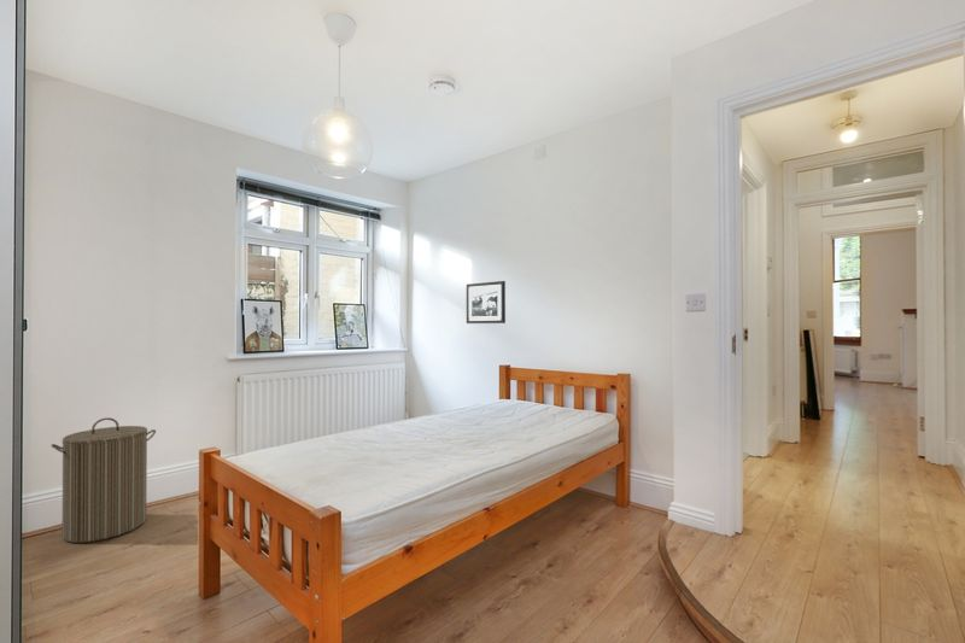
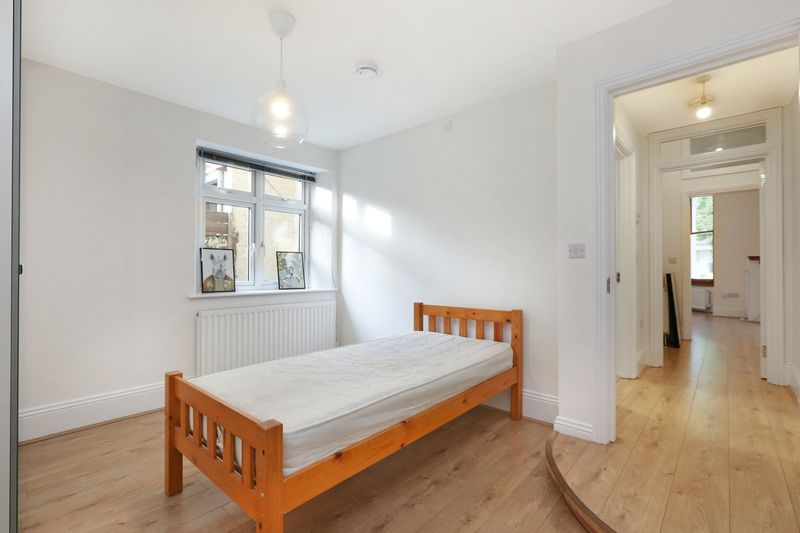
- laundry hamper [49,416,157,544]
- picture frame [466,280,507,325]
